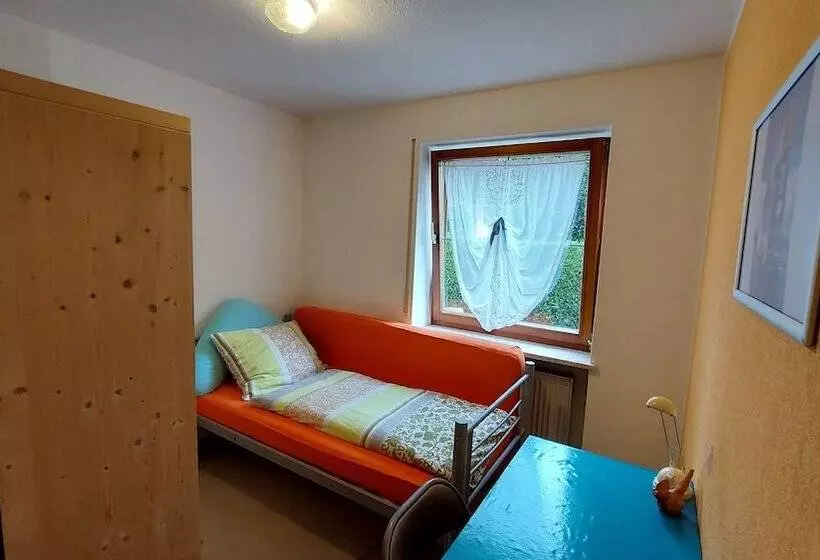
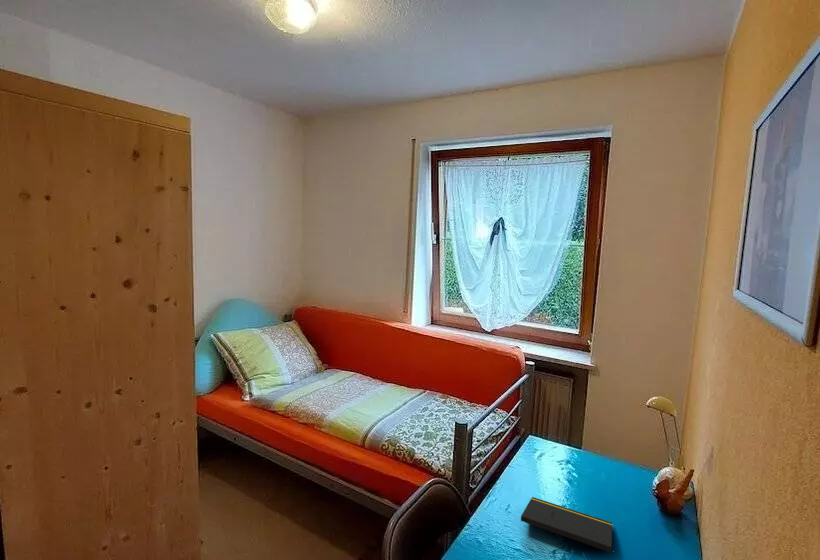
+ notepad [520,496,614,559]
